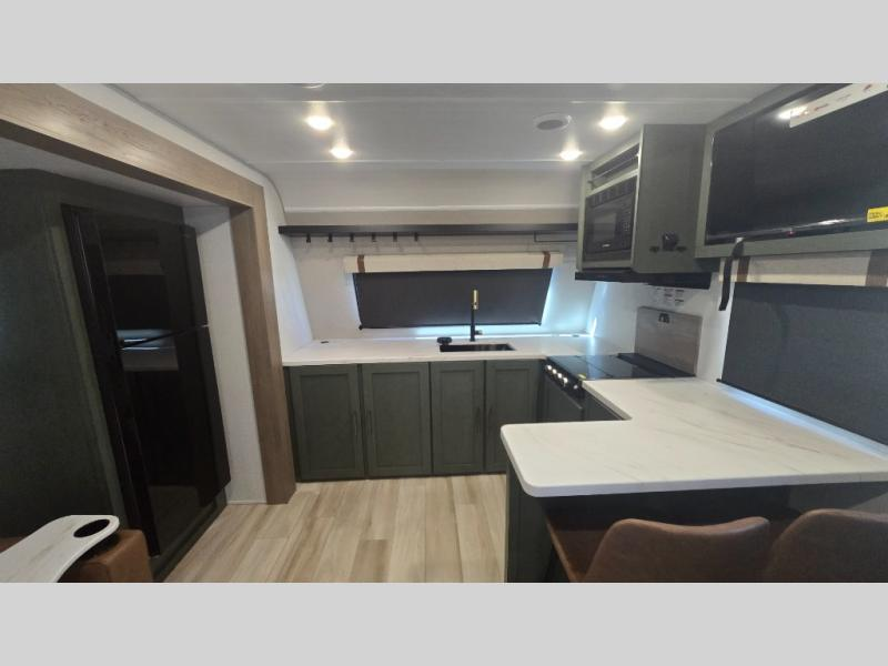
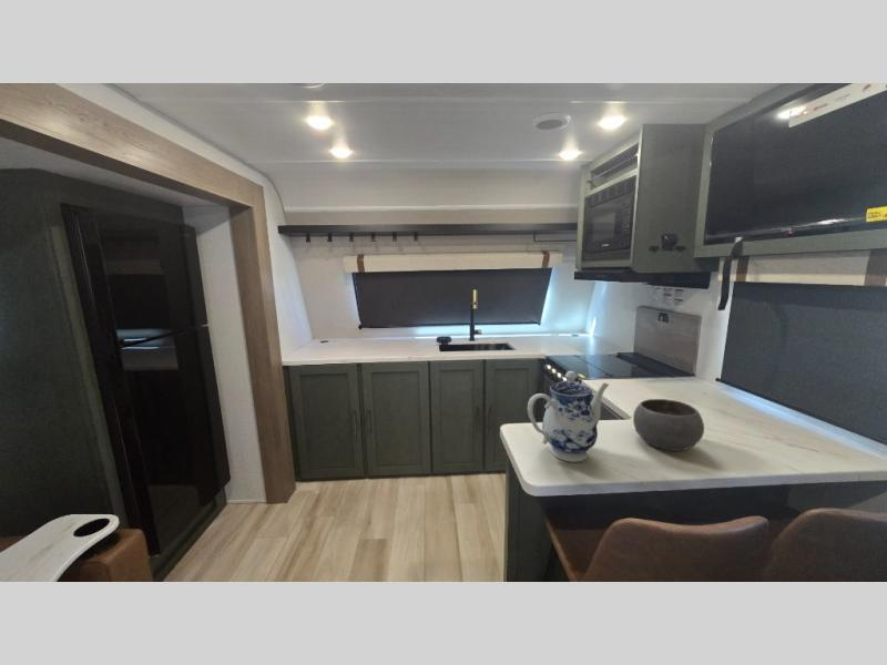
+ bowl [632,398,705,452]
+ teapot [527,370,610,463]
